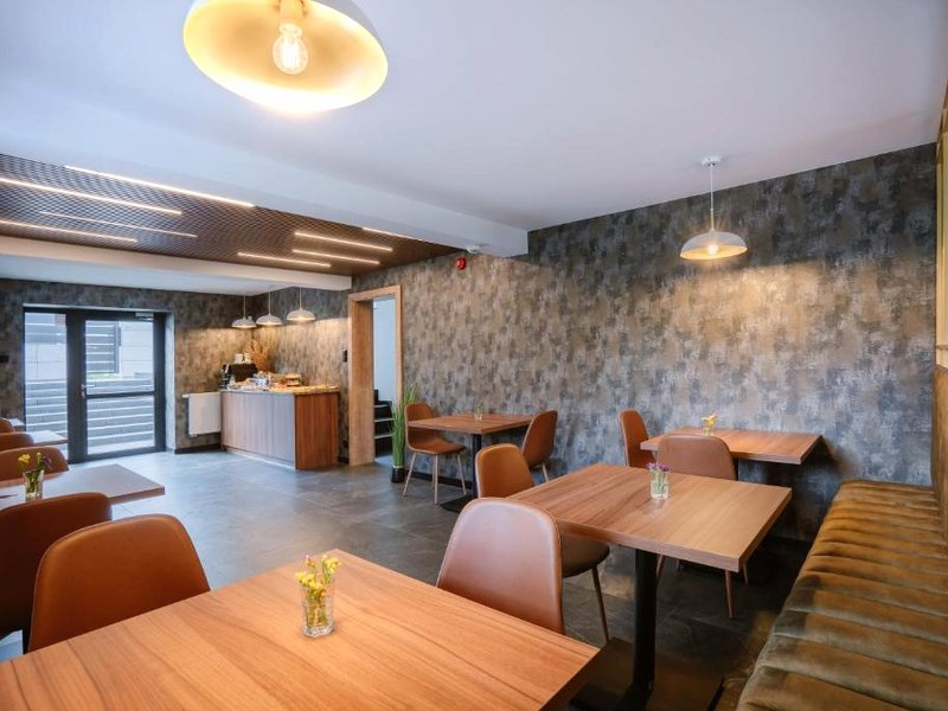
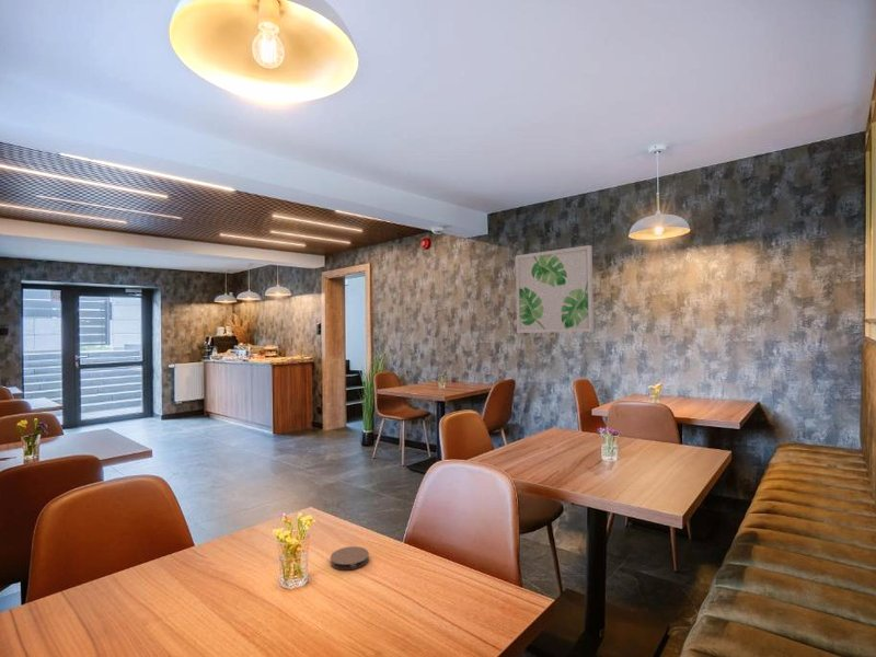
+ coaster [330,545,370,570]
+ wall art [515,244,595,334]
